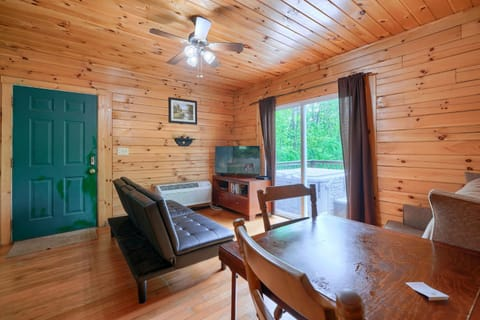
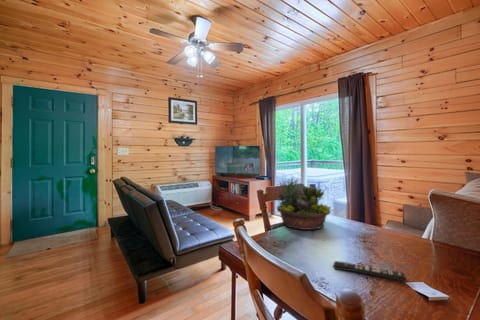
+ succulent planter [276,178,332,231]
+ remote control [332,260,408,282]
